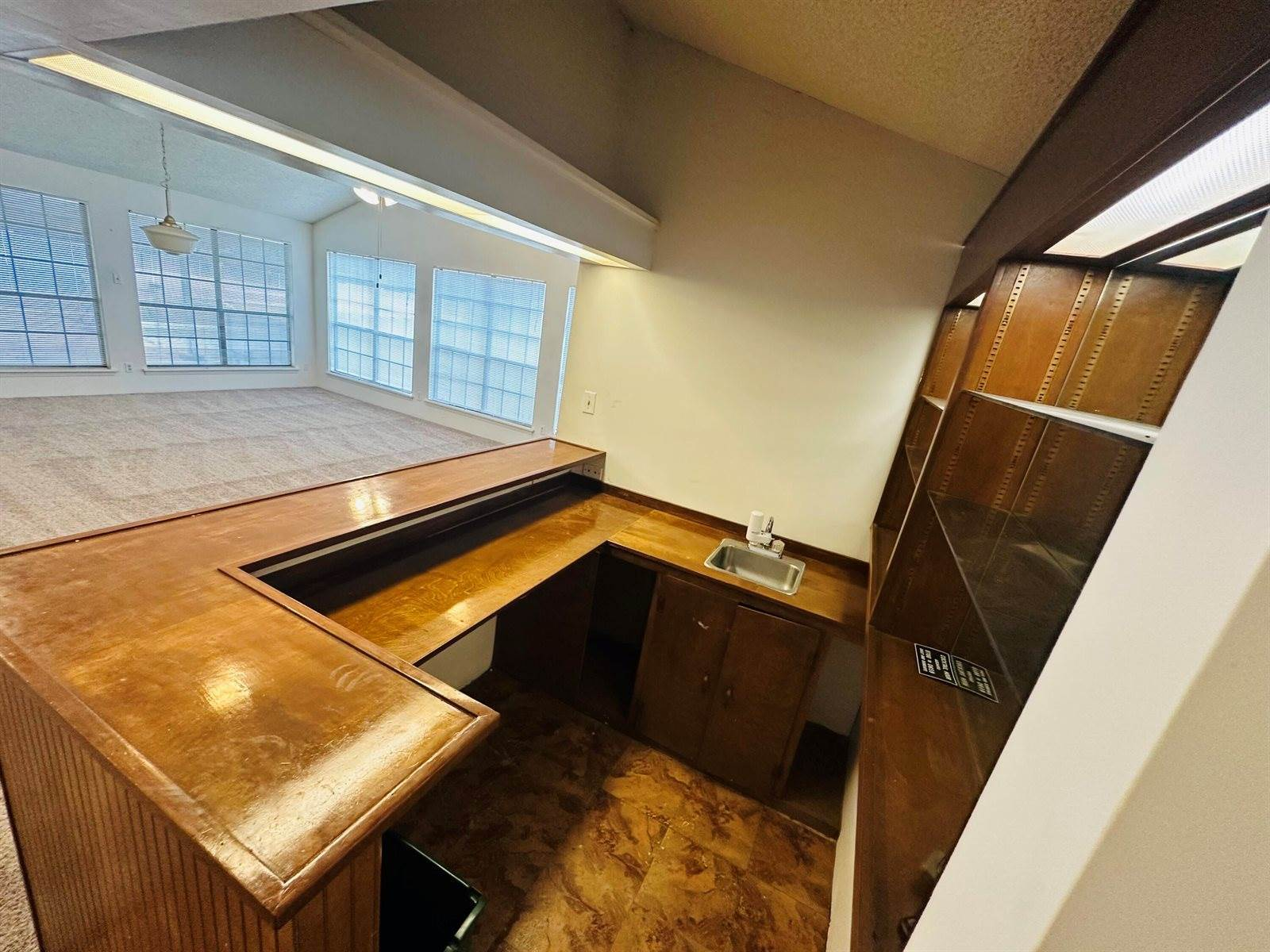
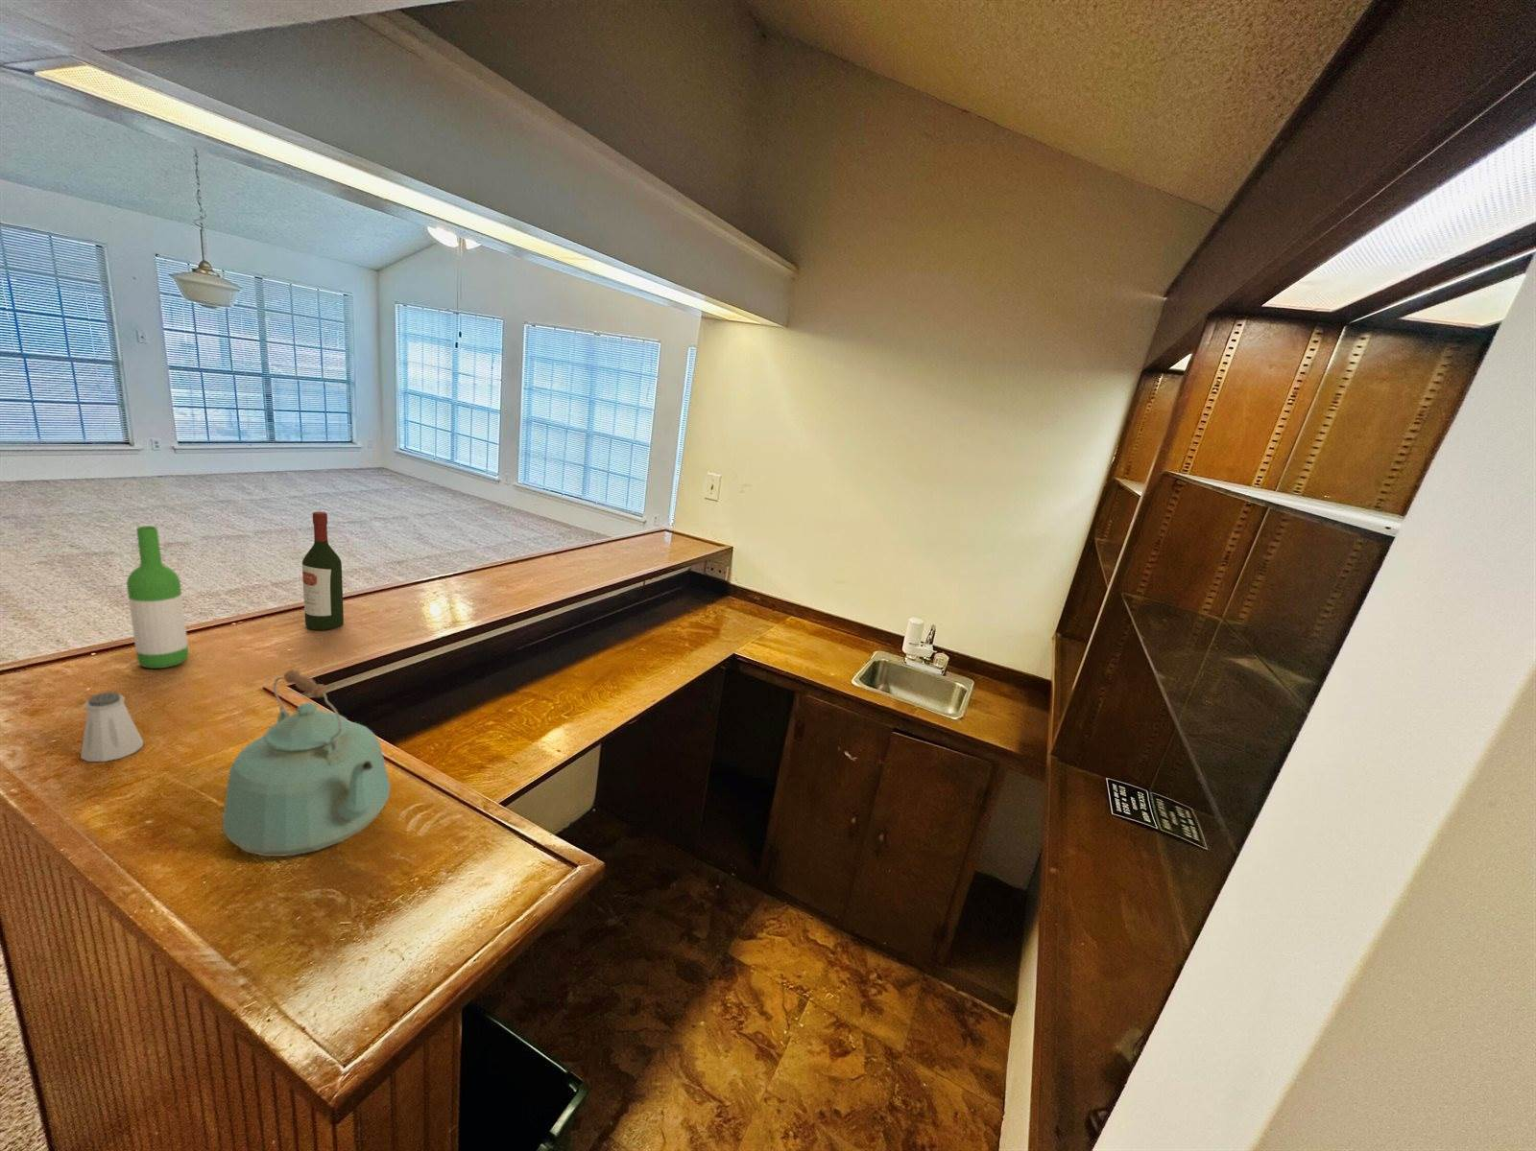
+ kettle [221,670,392,857]
+ wine bottle [126,525,189,670]
+ saltshaker [80,692,144,763]
+ wine bottle [301,511,345,631]
